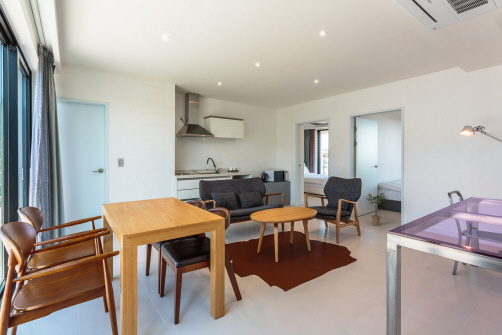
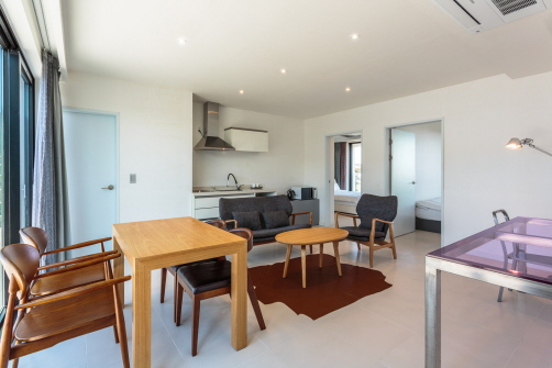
- potted plant [365,192,388,226]
